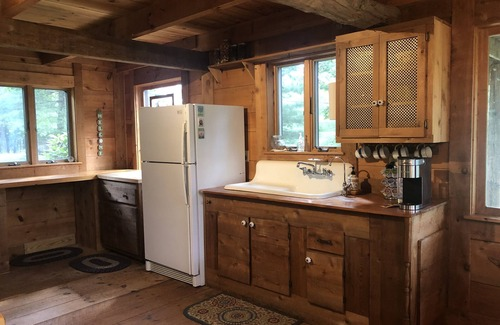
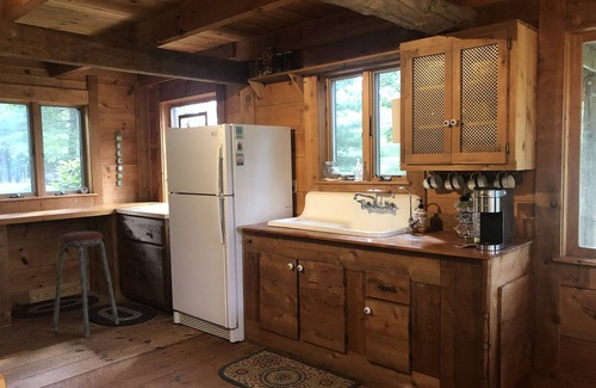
+ music stool [51,230,120,338]
